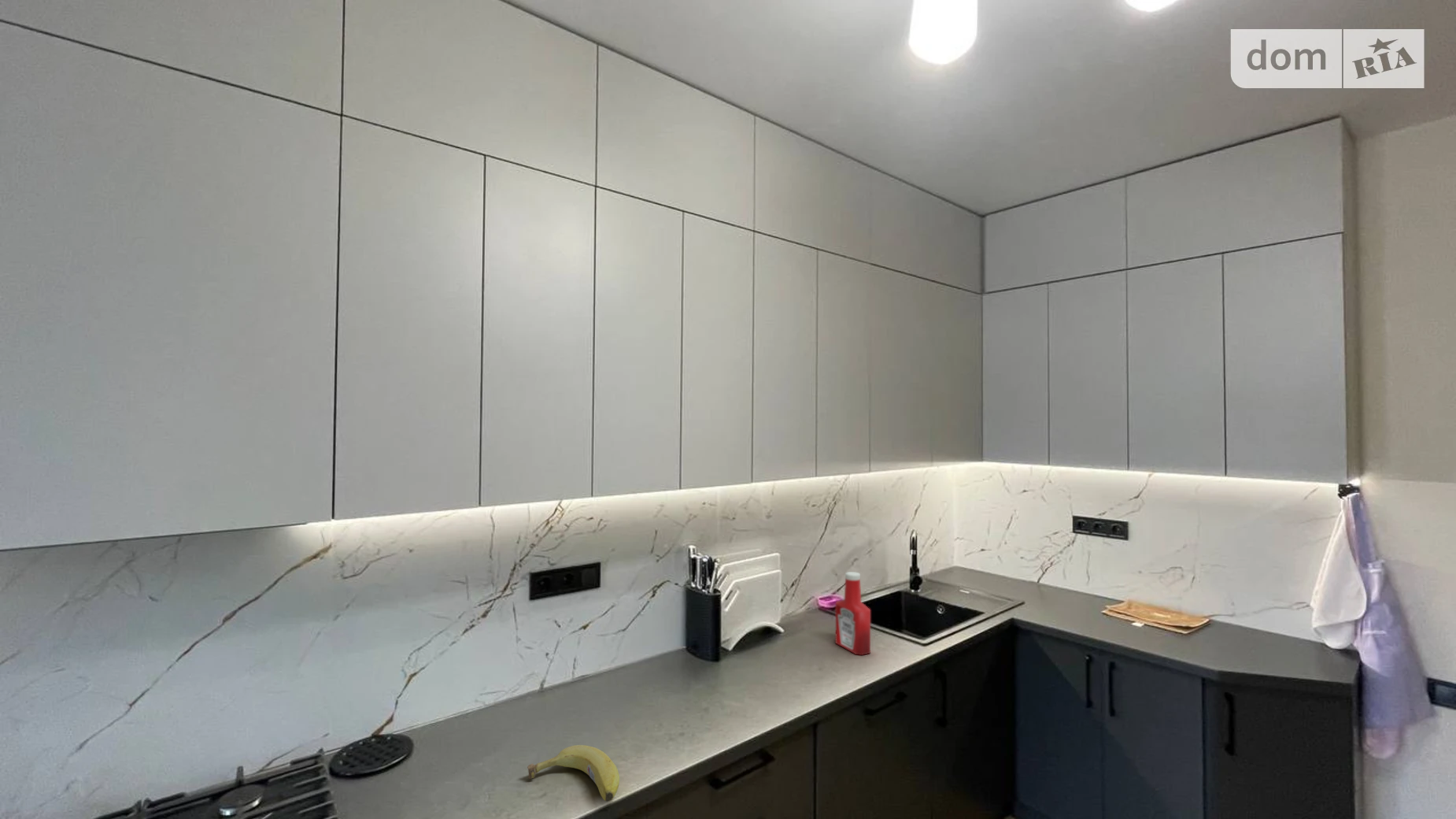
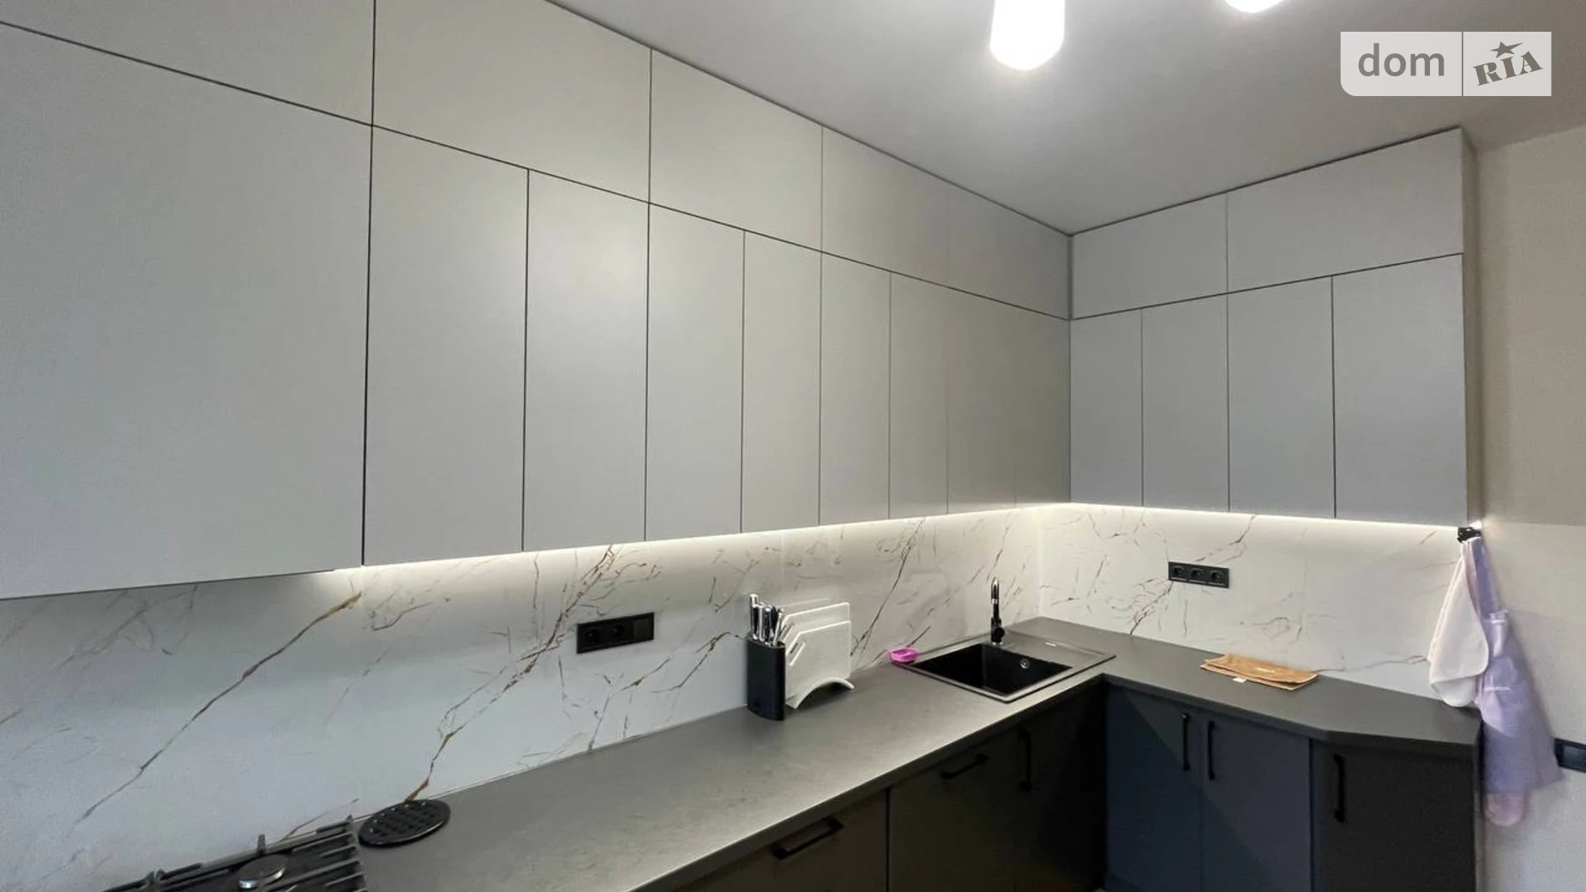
- fruit [527,744,620,802]
- soap bottle [835,571,871,656]
